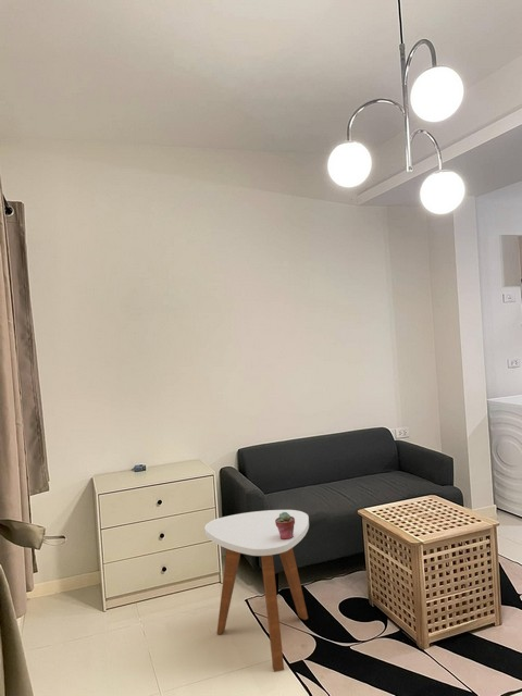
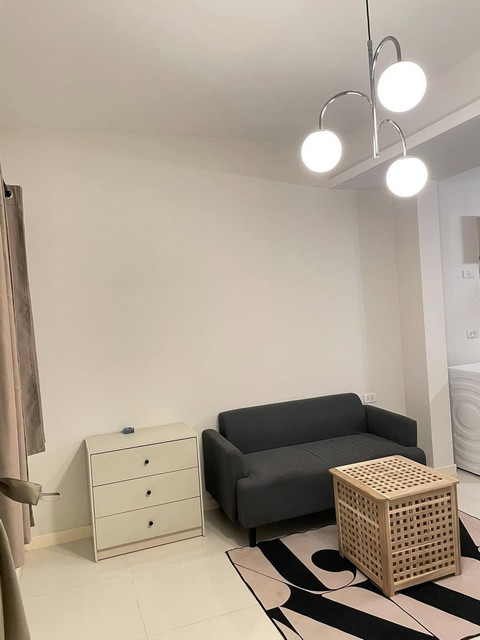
- potted succulent [275,512,295,539]
- side table [203,509,310,673]
